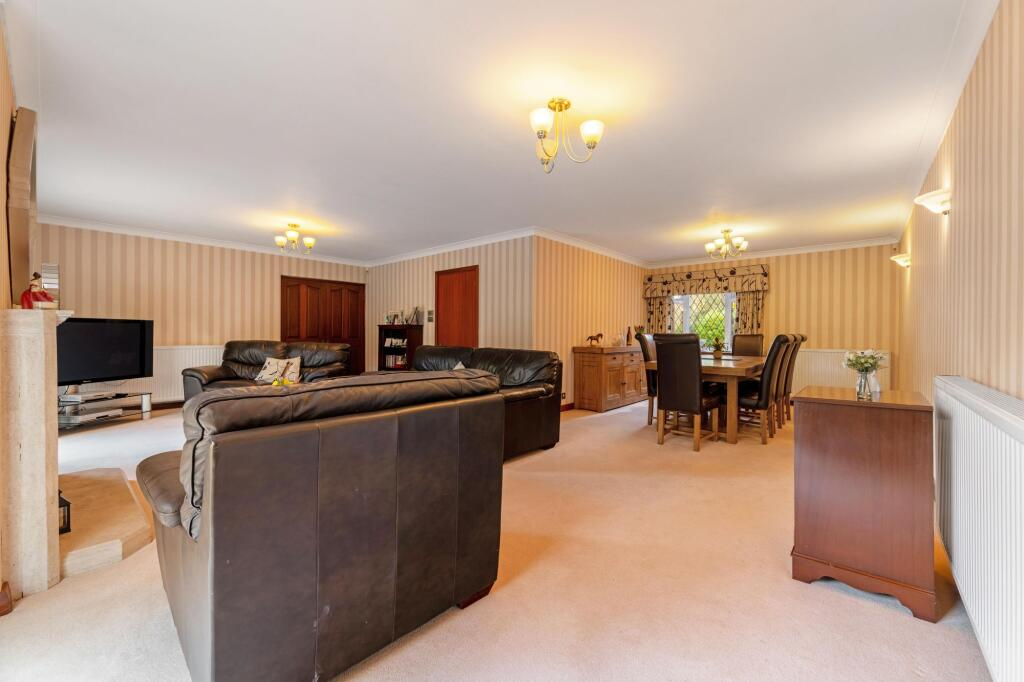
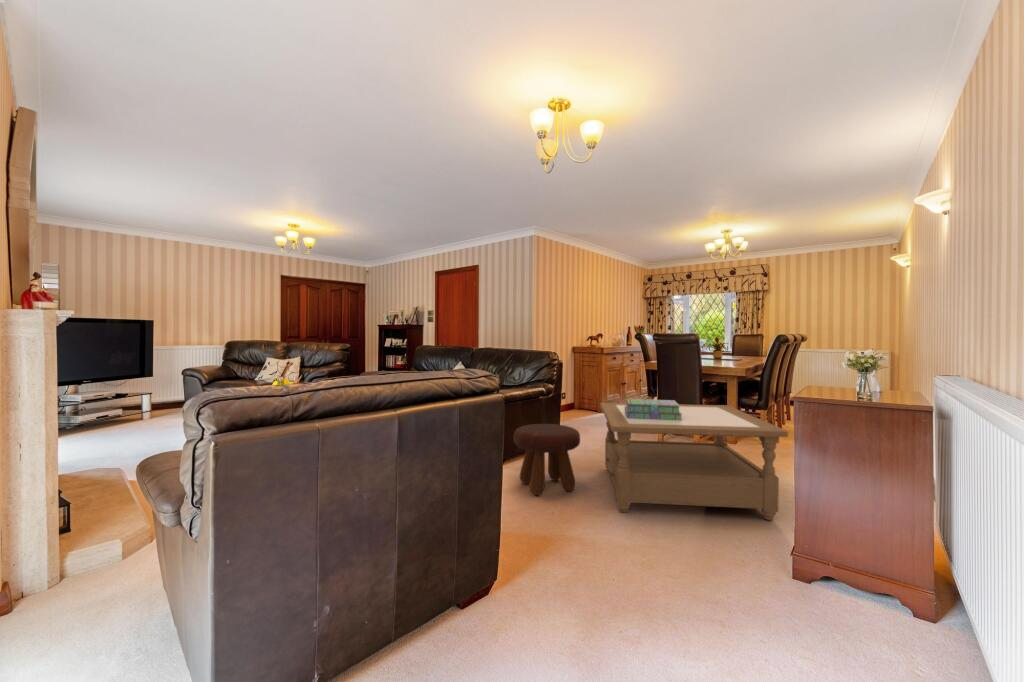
+ coffee table [600,402,789,521]
+ footstool [512,423,581,496]
+ stack of books [625,398,682,420]
